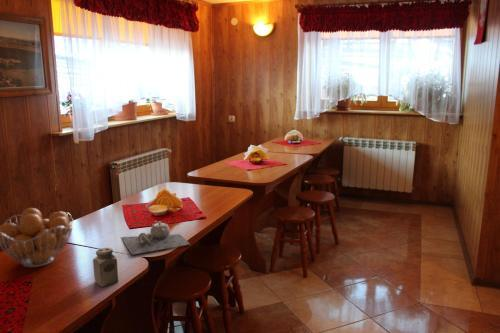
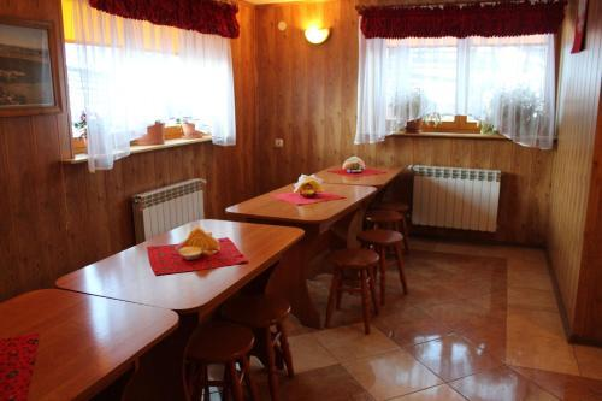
- fruit basket [0,207,74,268]
- salt shaker [92,247,119,288]
- teapot [120,219,191,255]
